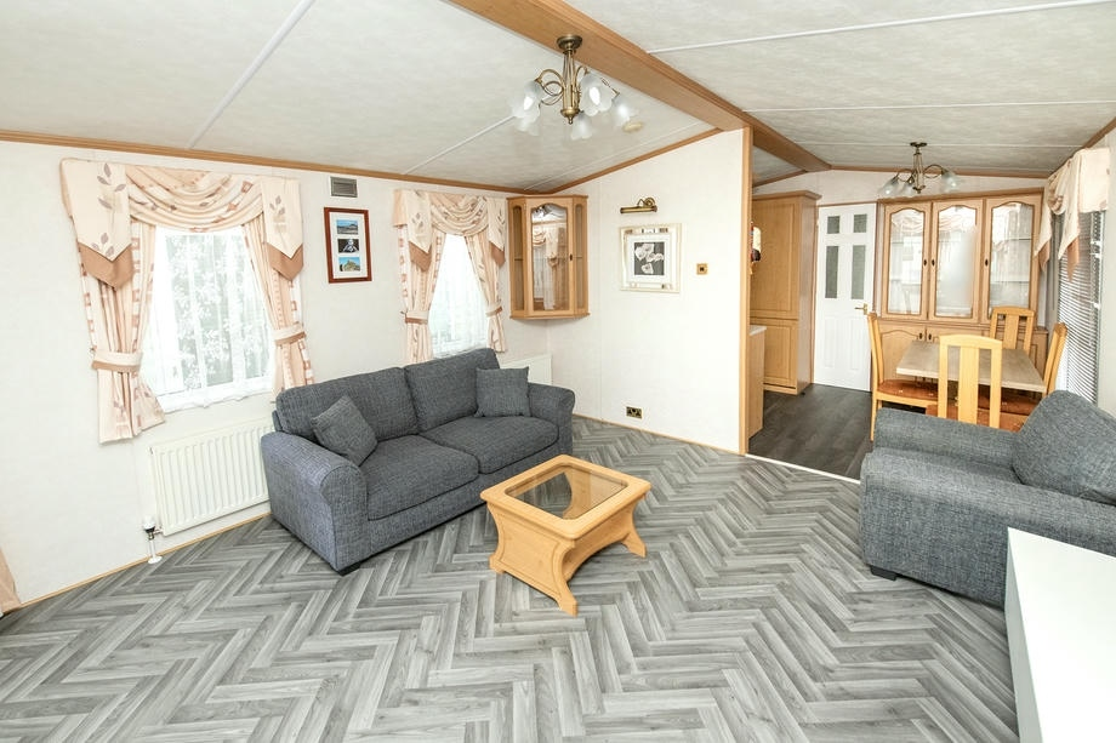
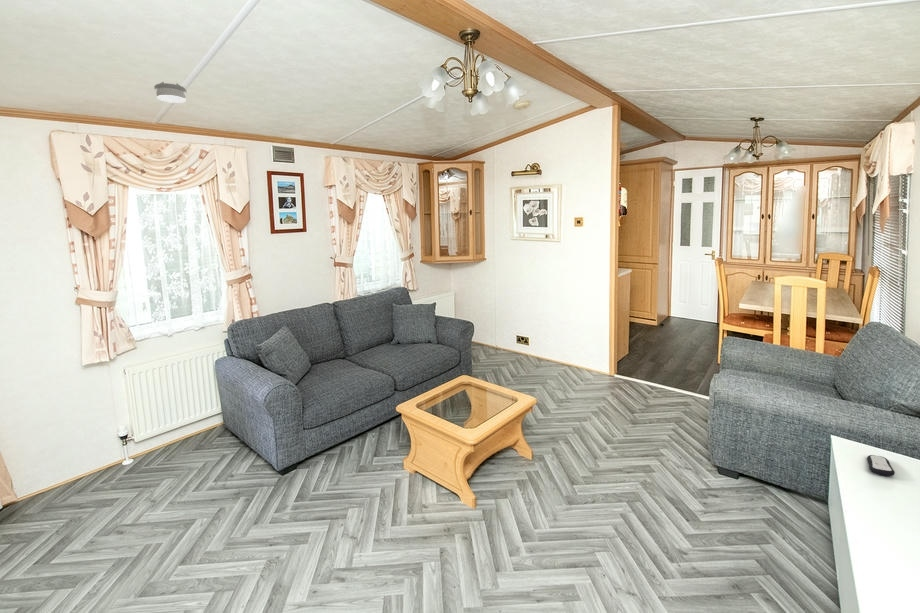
+ remote control [866,454,896,477]
+ smoke detector [153,81,188,104]
